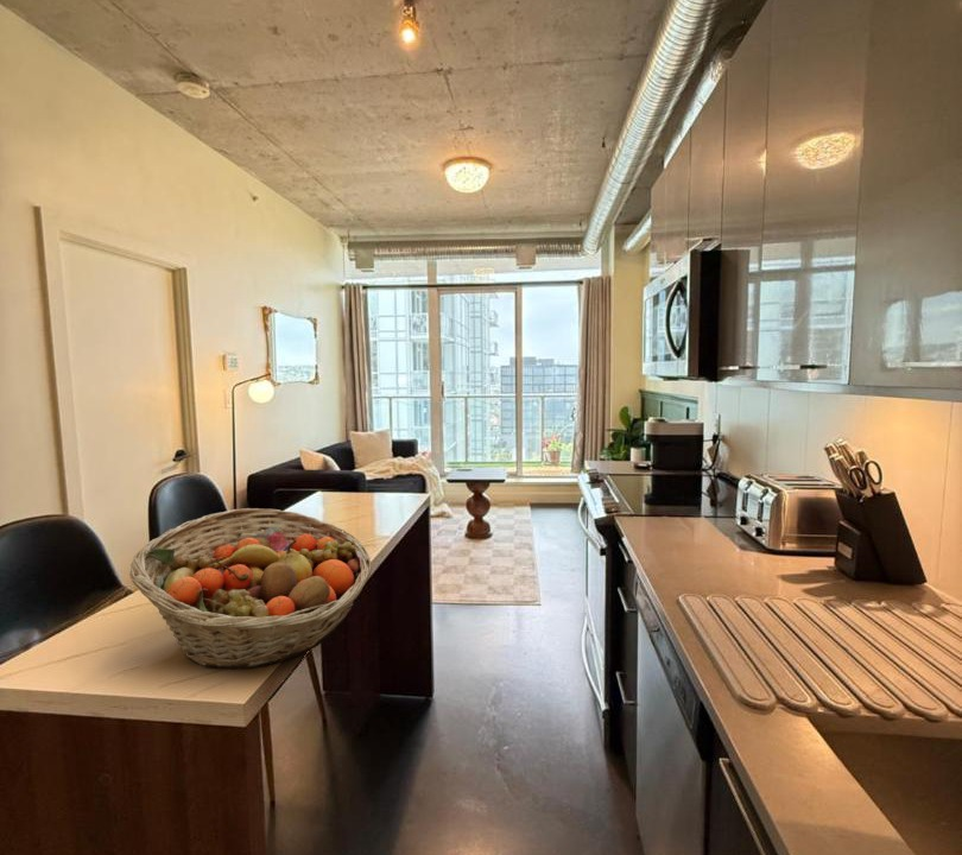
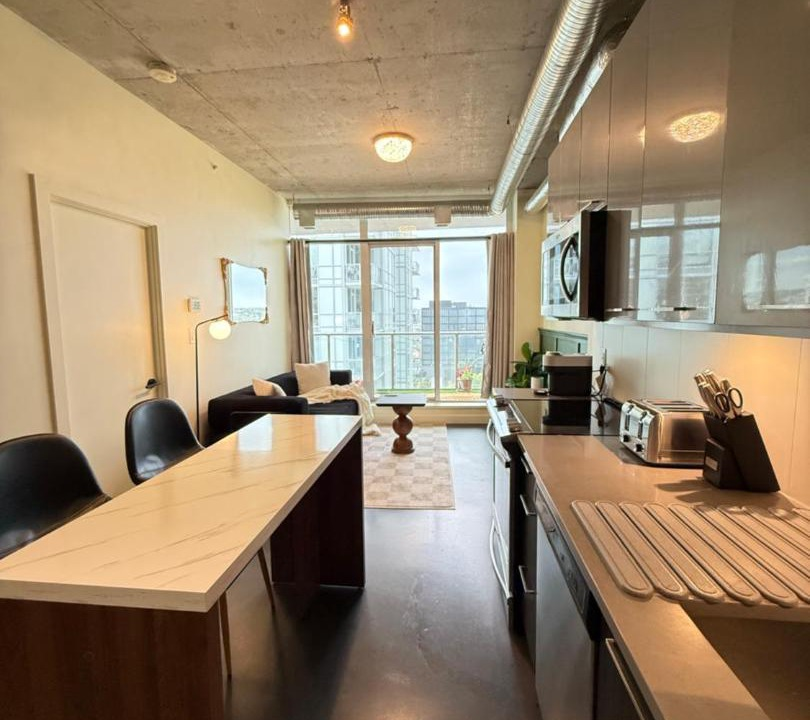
- fruit basket [128,507,373,671]
